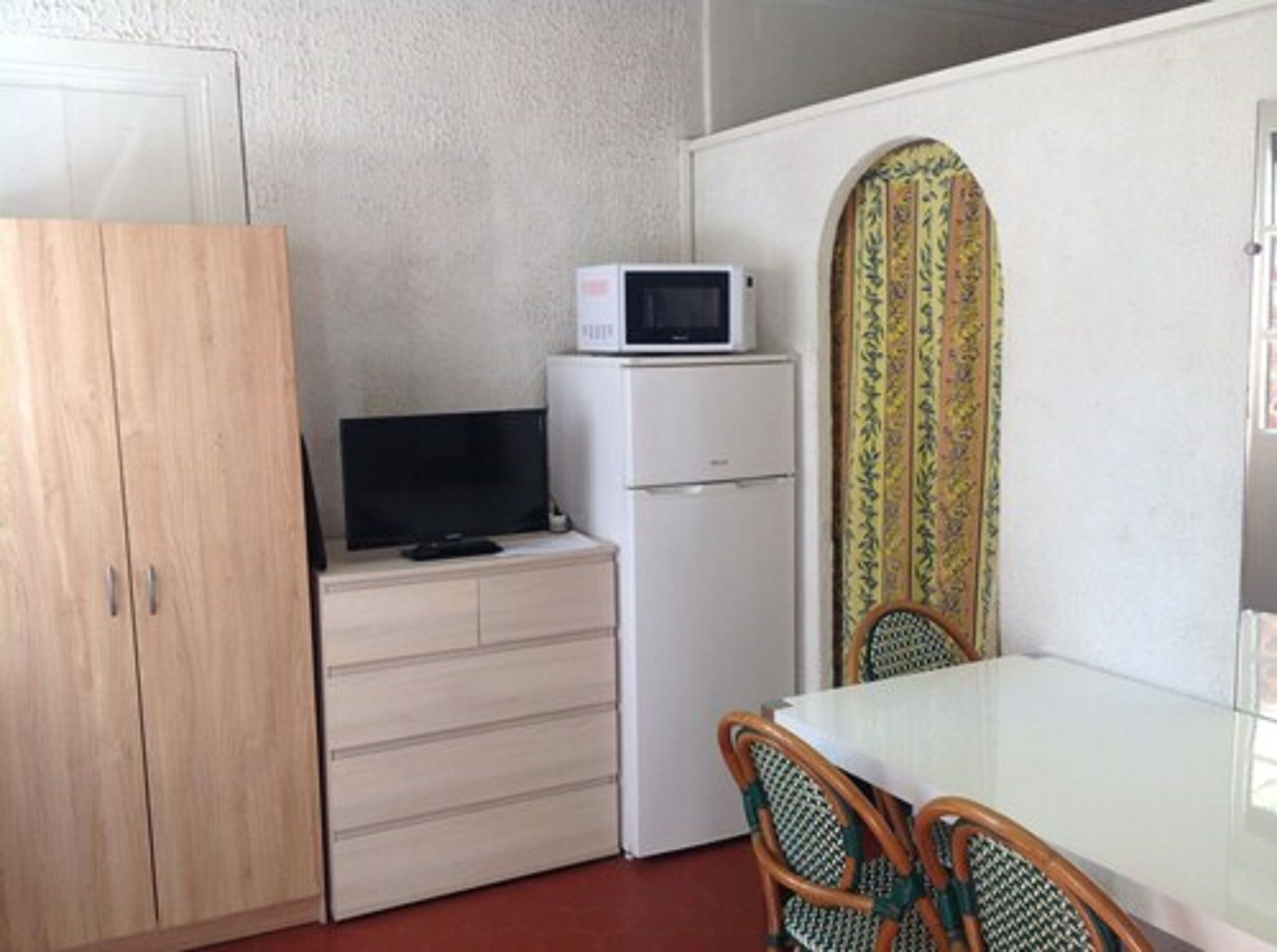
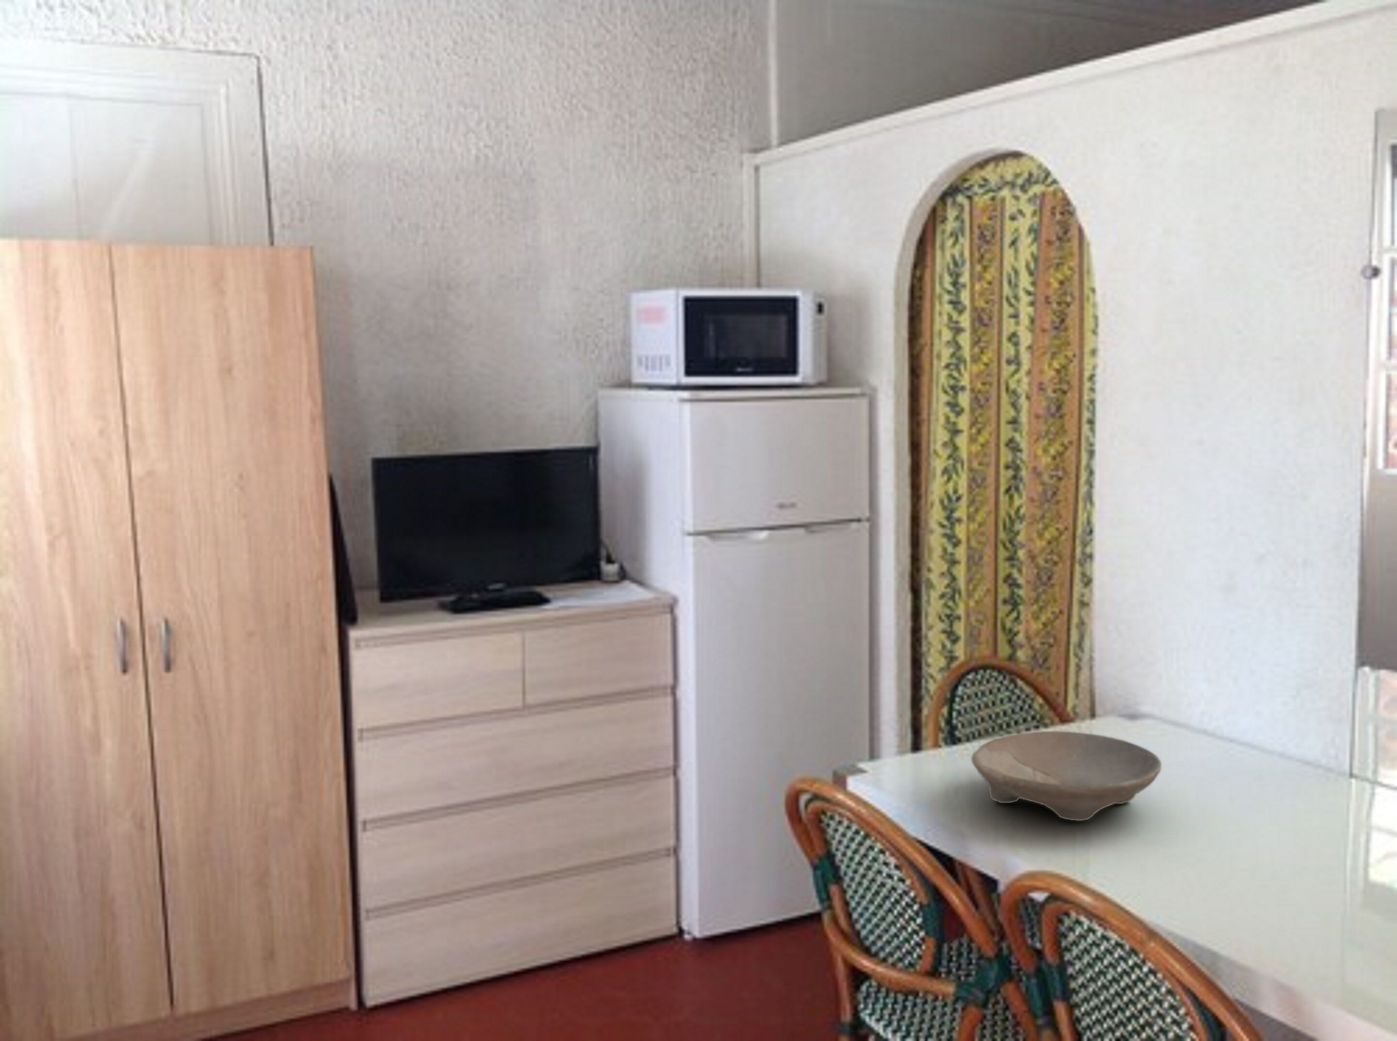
+ bowl [970,730,1162,821]
